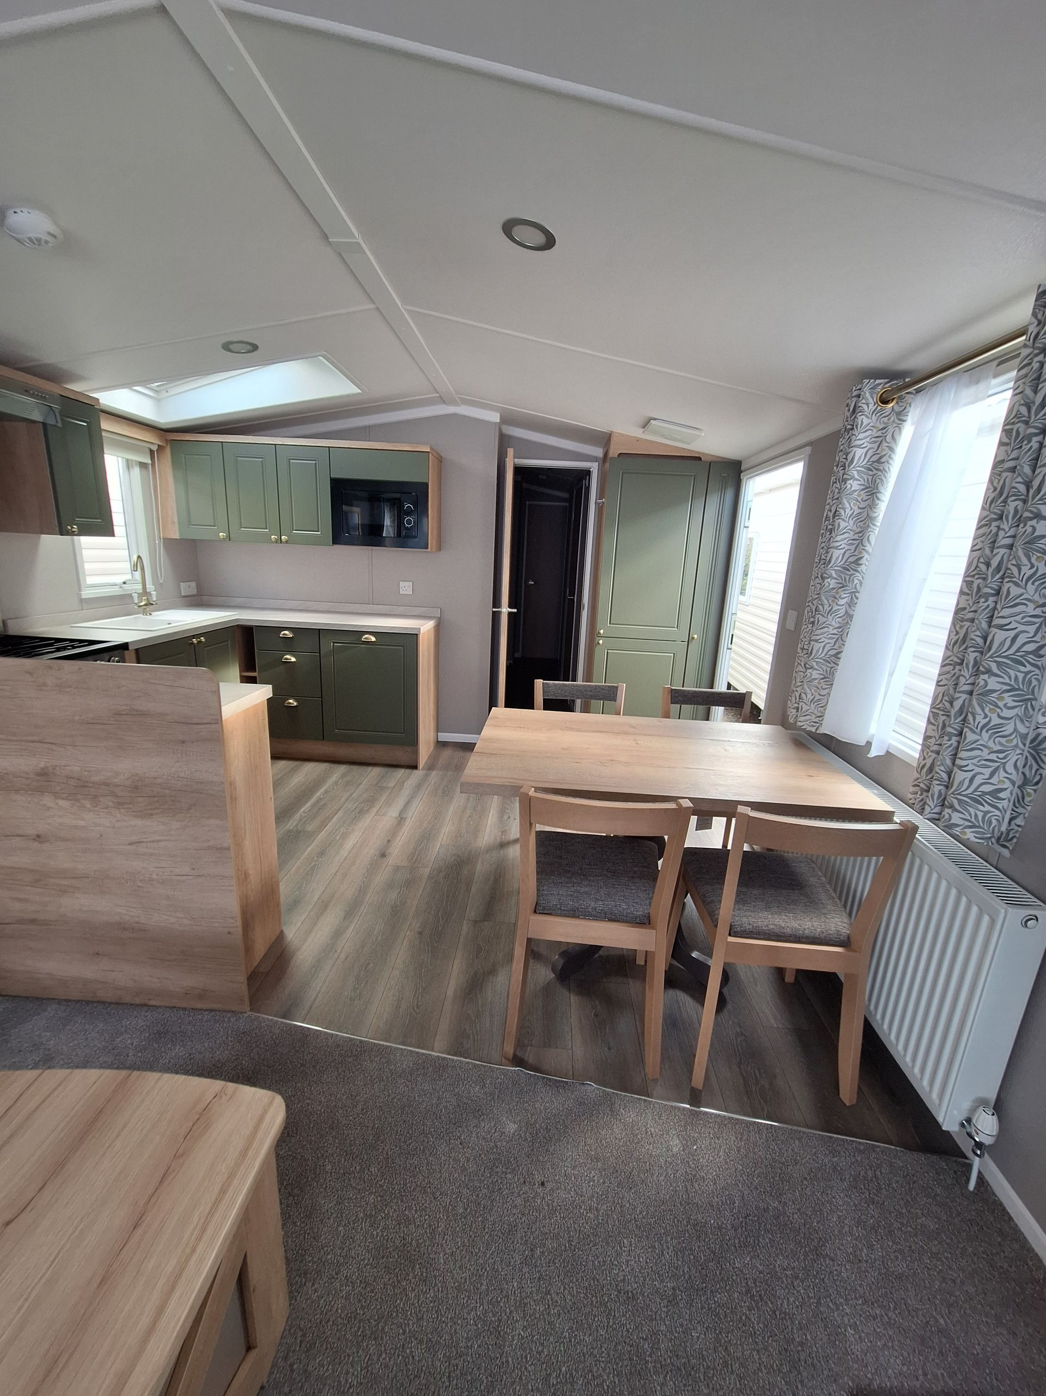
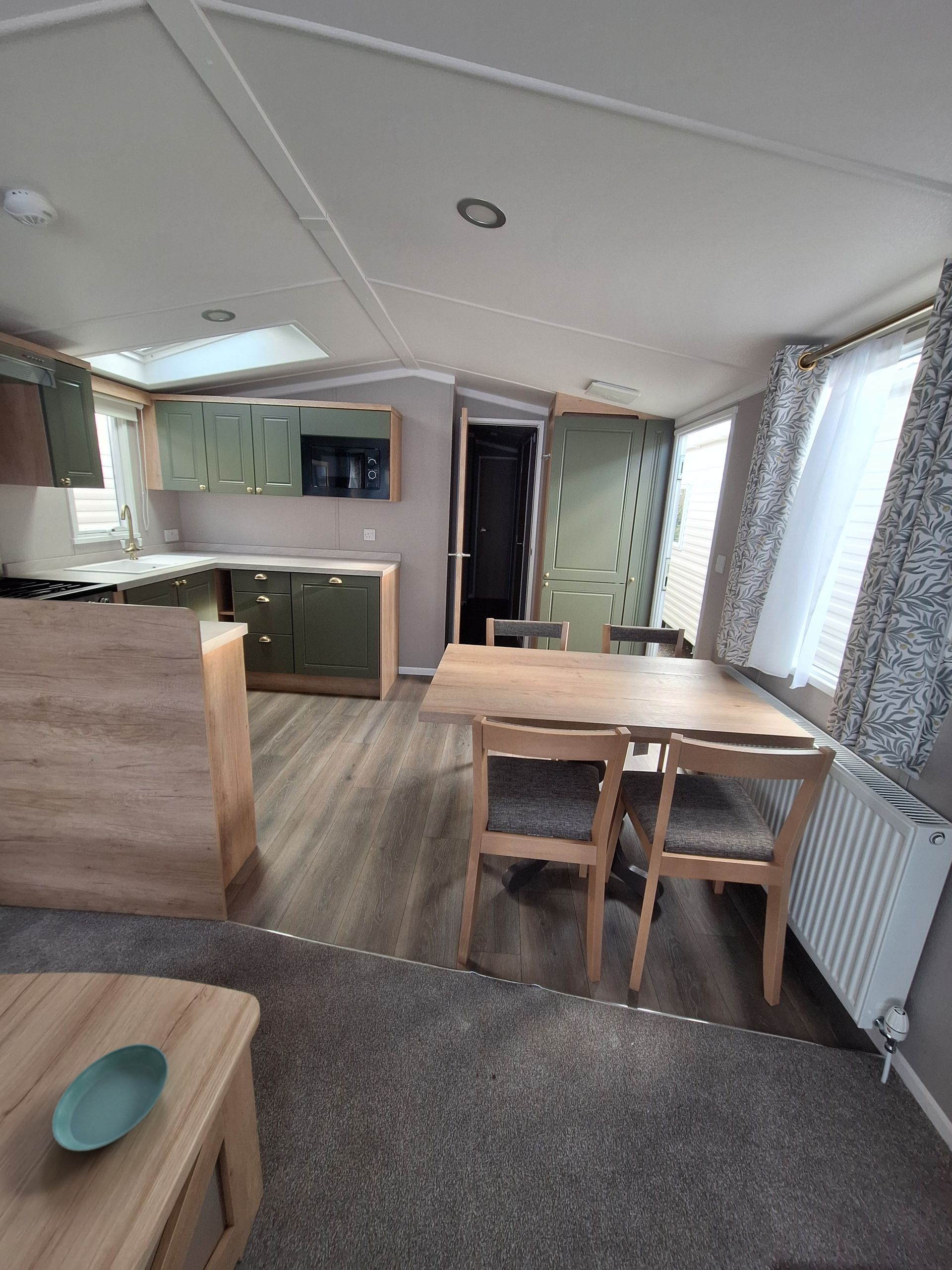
+ saucer [51,1043,169,1152]
